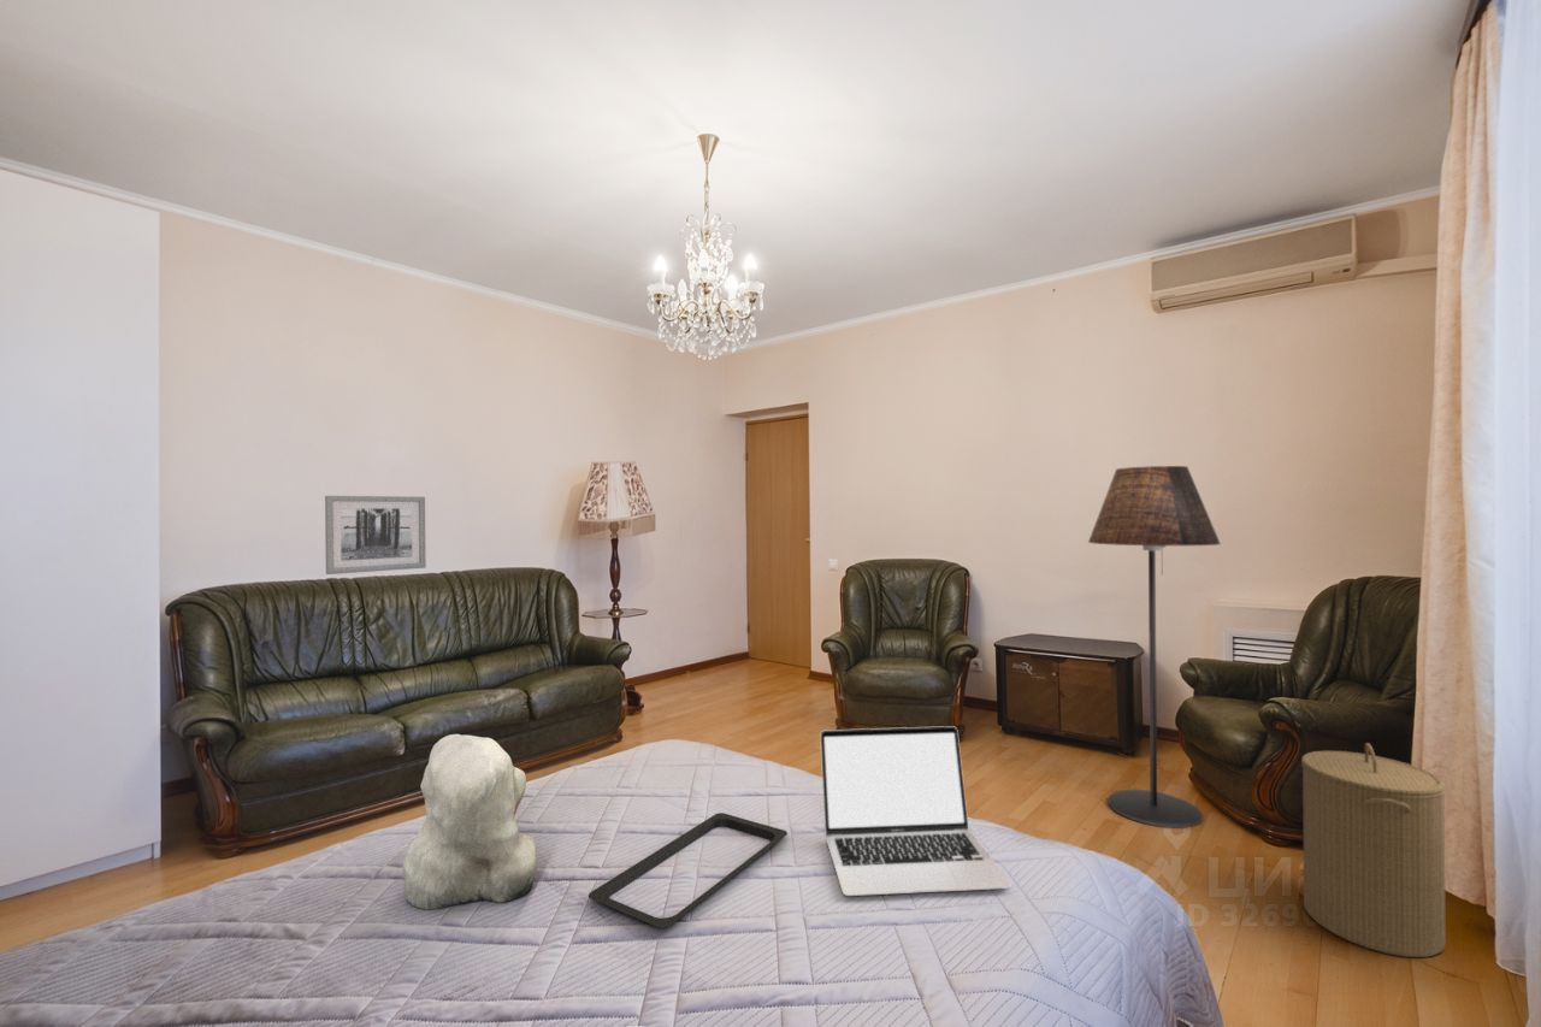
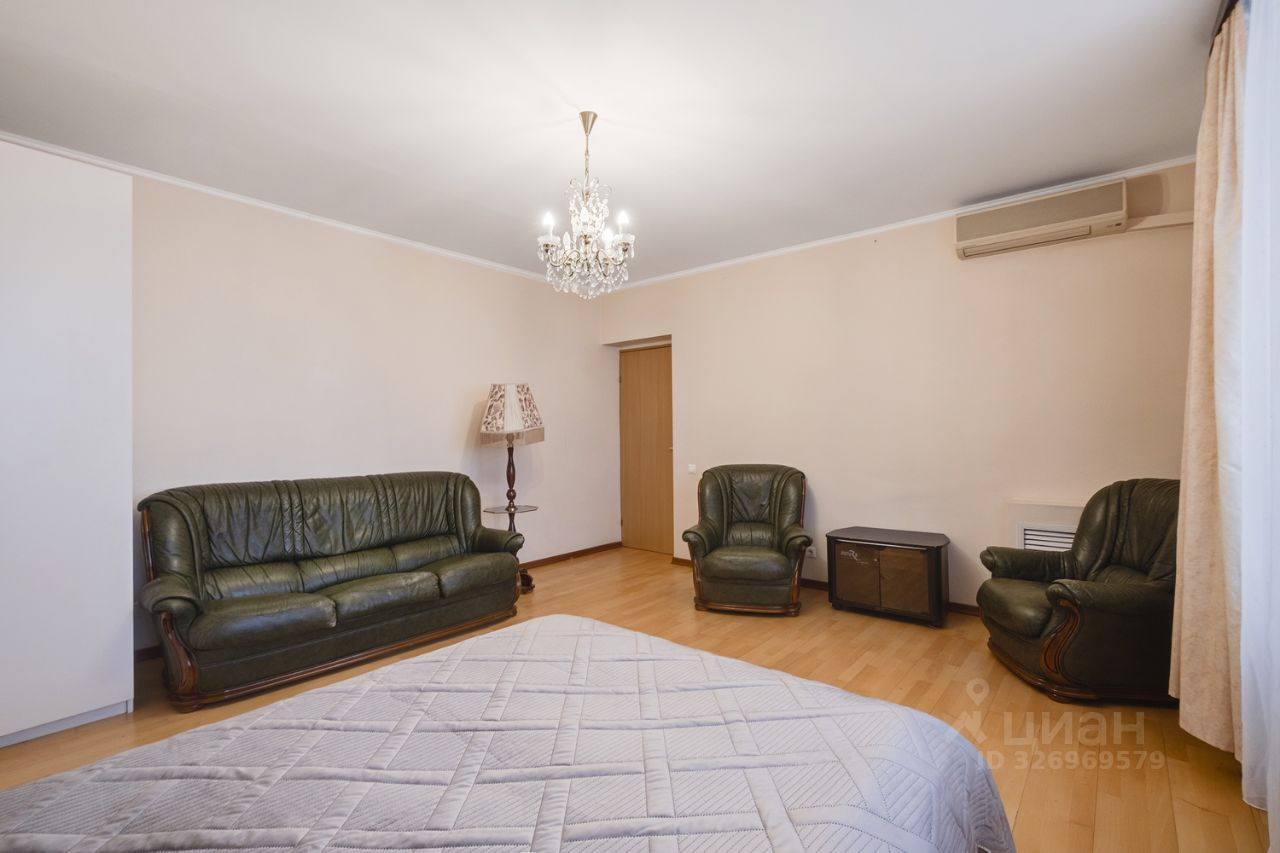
- floor lamp [1087,465,1222,830]
- laundry hamper [1300,742,1447,958]
- wall art [324,495,427,576]
- teddy bear [402,733,538,910]
- serving tray [588,811,789,929]
- laptop [819,725,1011,897]
